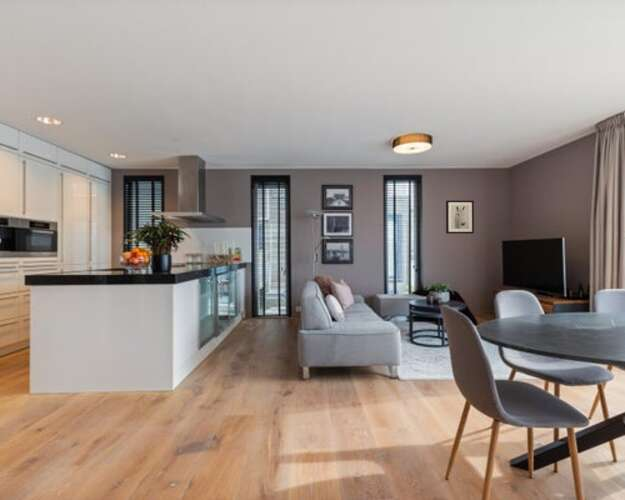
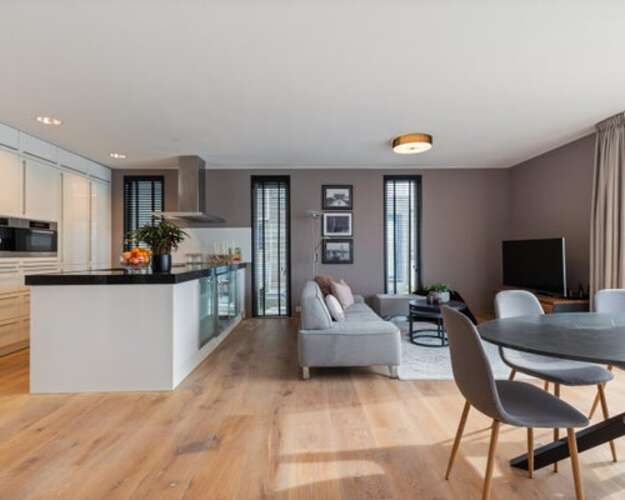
- wall art [445,199,475,235]
